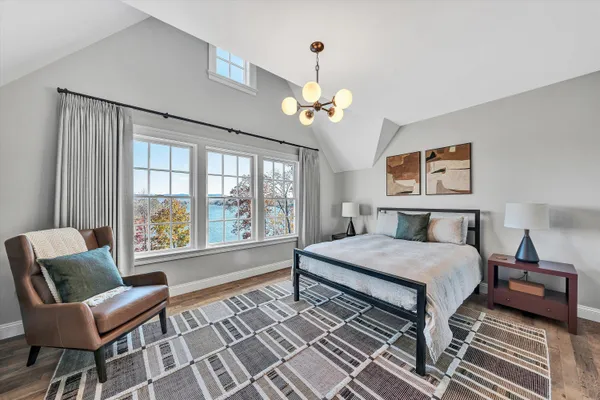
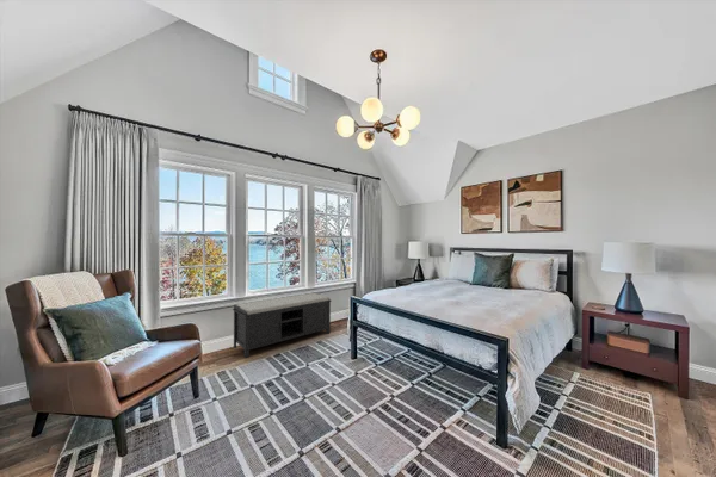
+ bench [232,292,332,359]
